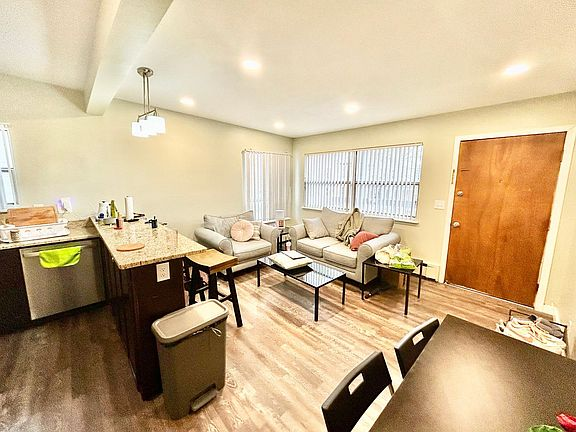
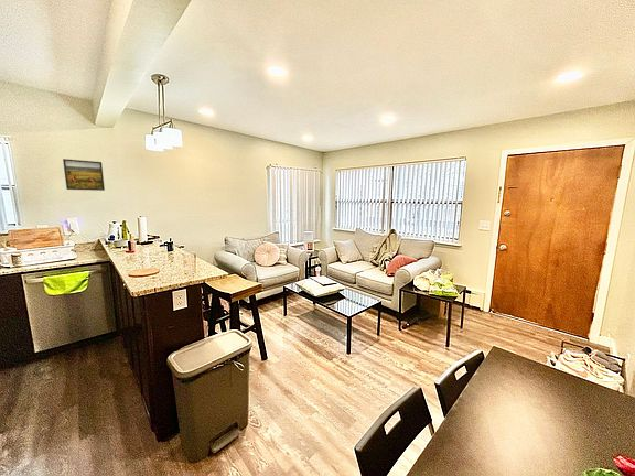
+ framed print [62,158,106,192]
